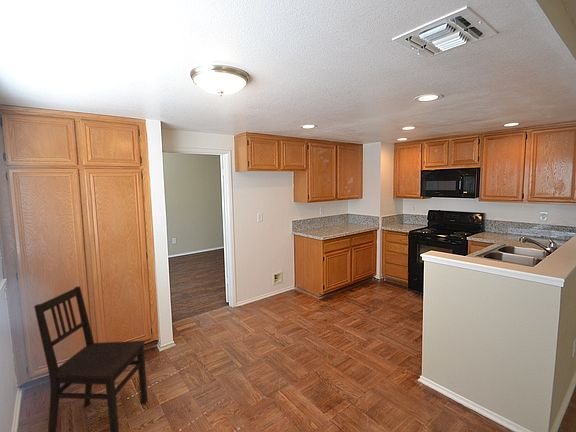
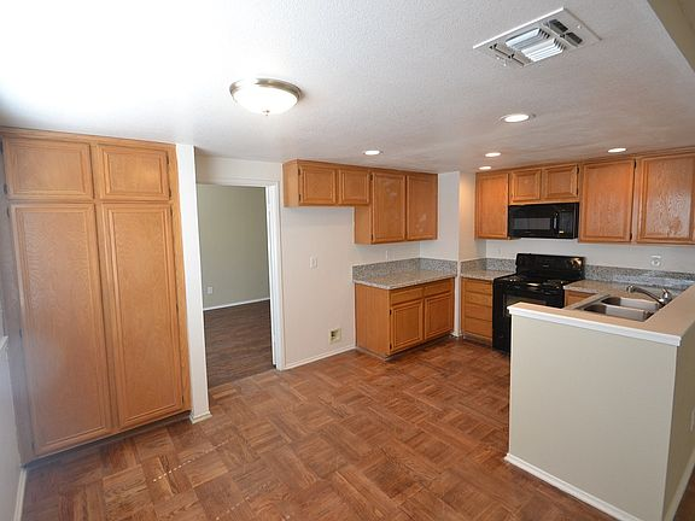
- dining chair [33,285,148,432]
